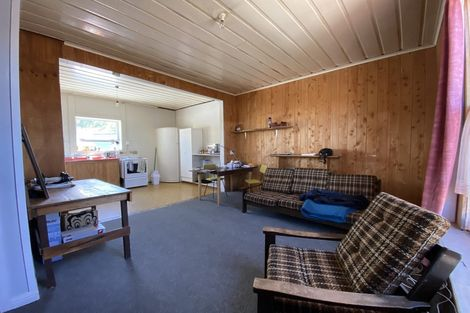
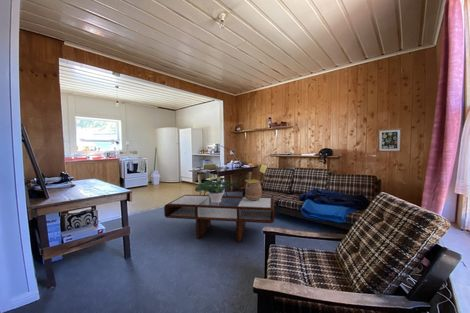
+ wall art [377,127,403,153]
+ ceramic pot [244,182,263,200]
+ potted plant [194,179,240,204]
+ coffee table [163,194,275,242]
